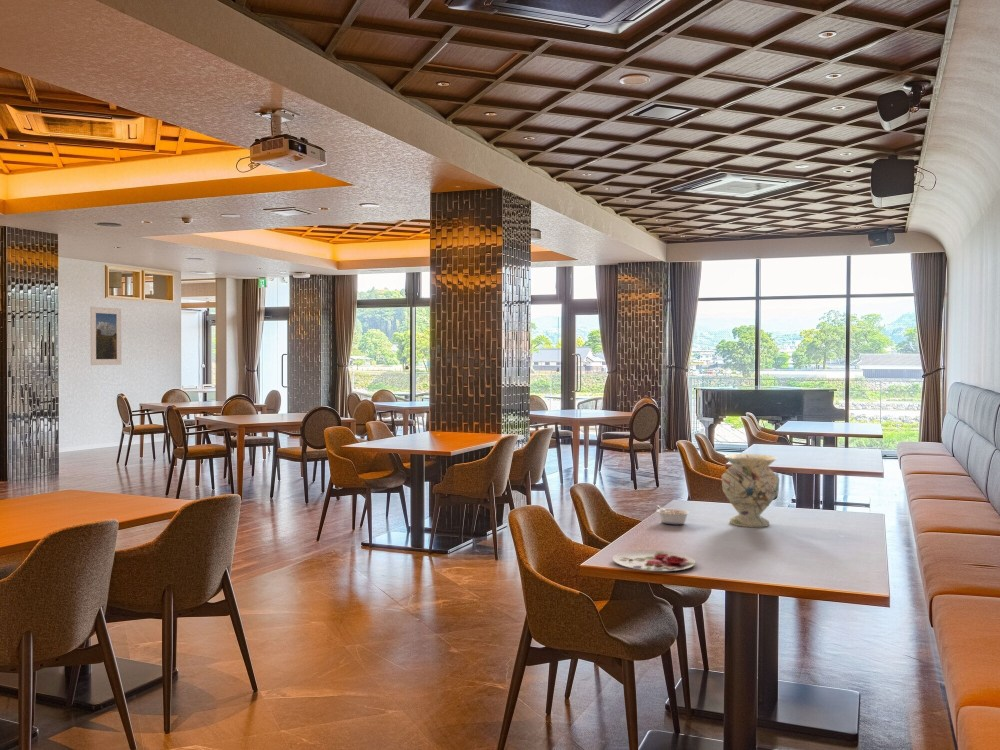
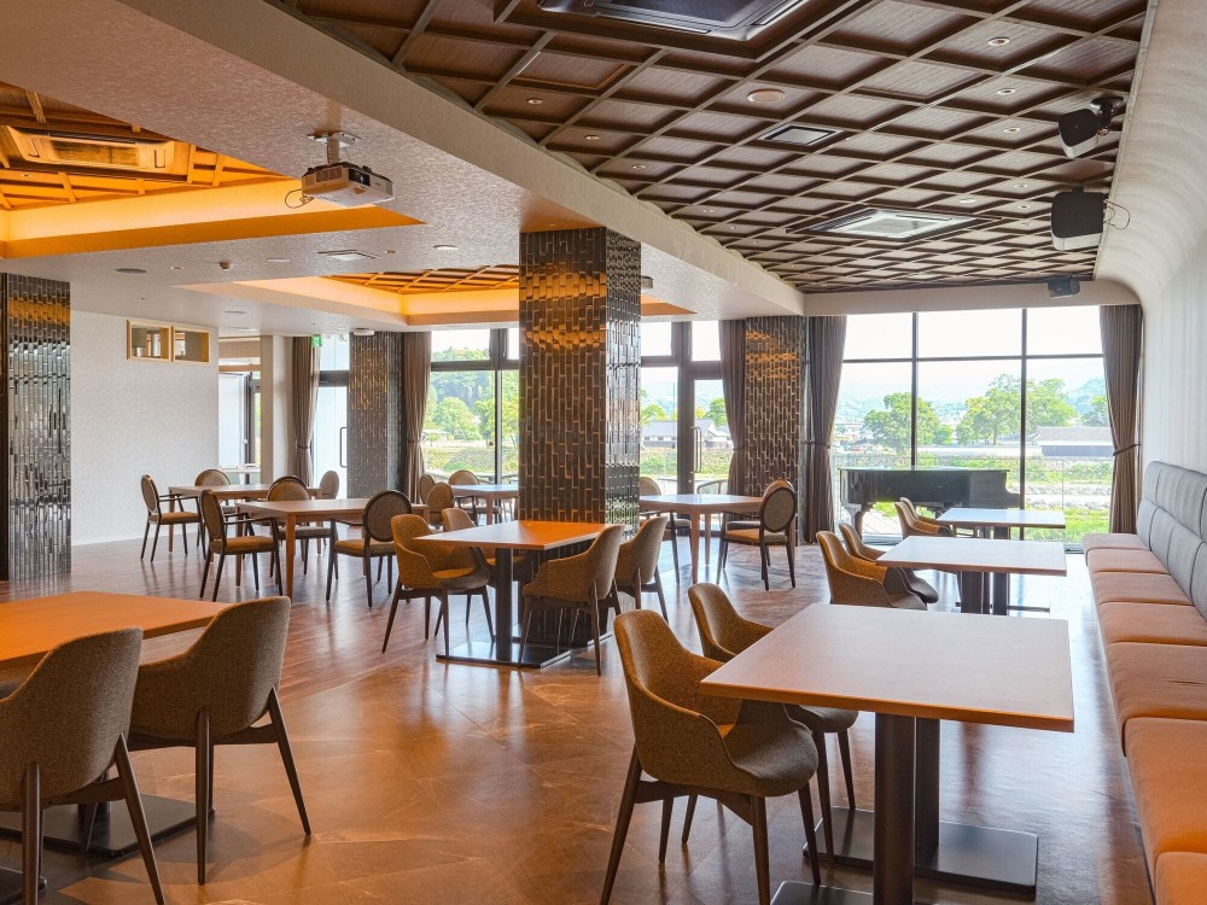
- legume [655,504,691,526]
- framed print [89,306,122,366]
- plate [612,549,696,572]
- decorative vase [721,453,780,528]
